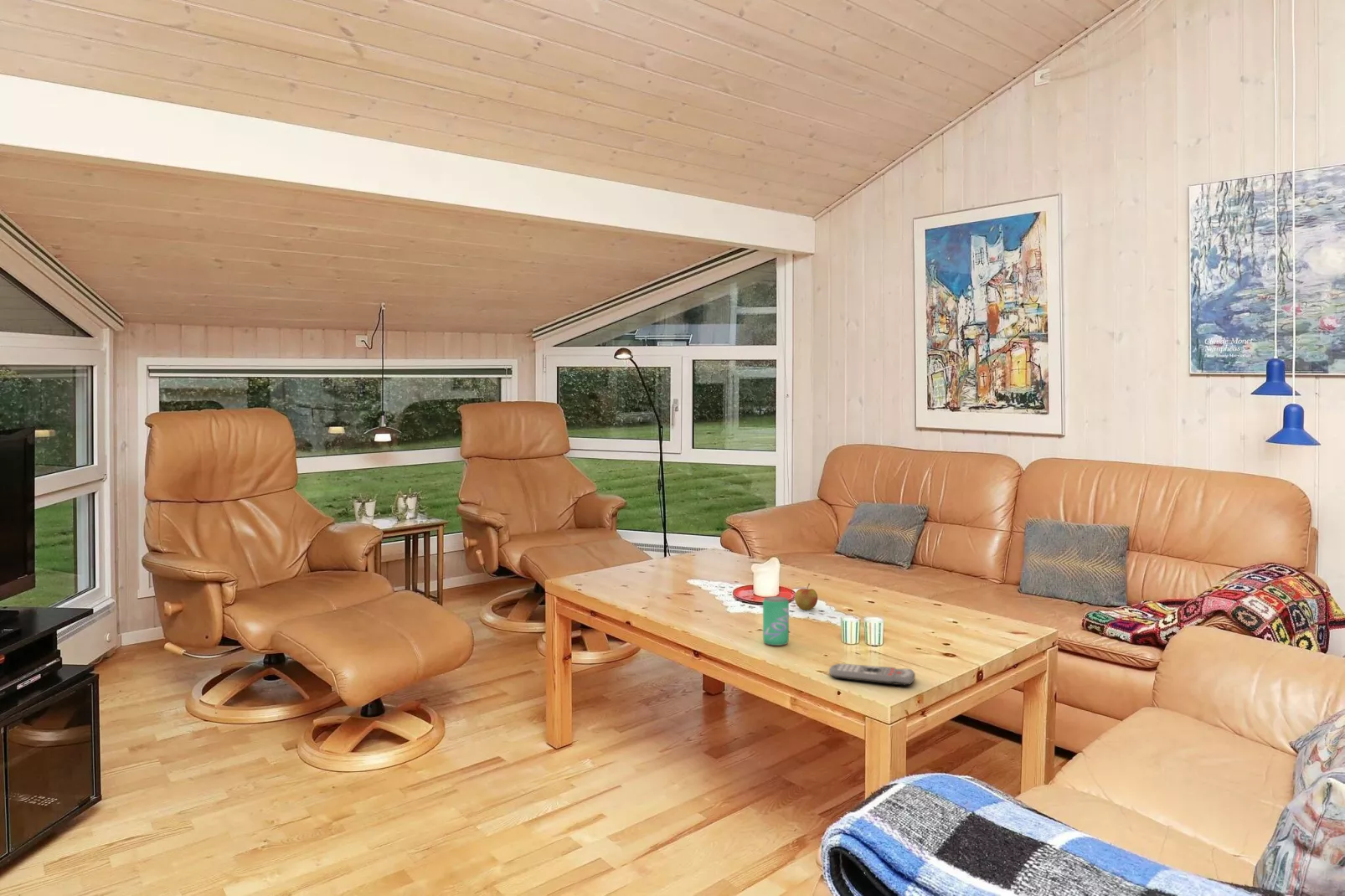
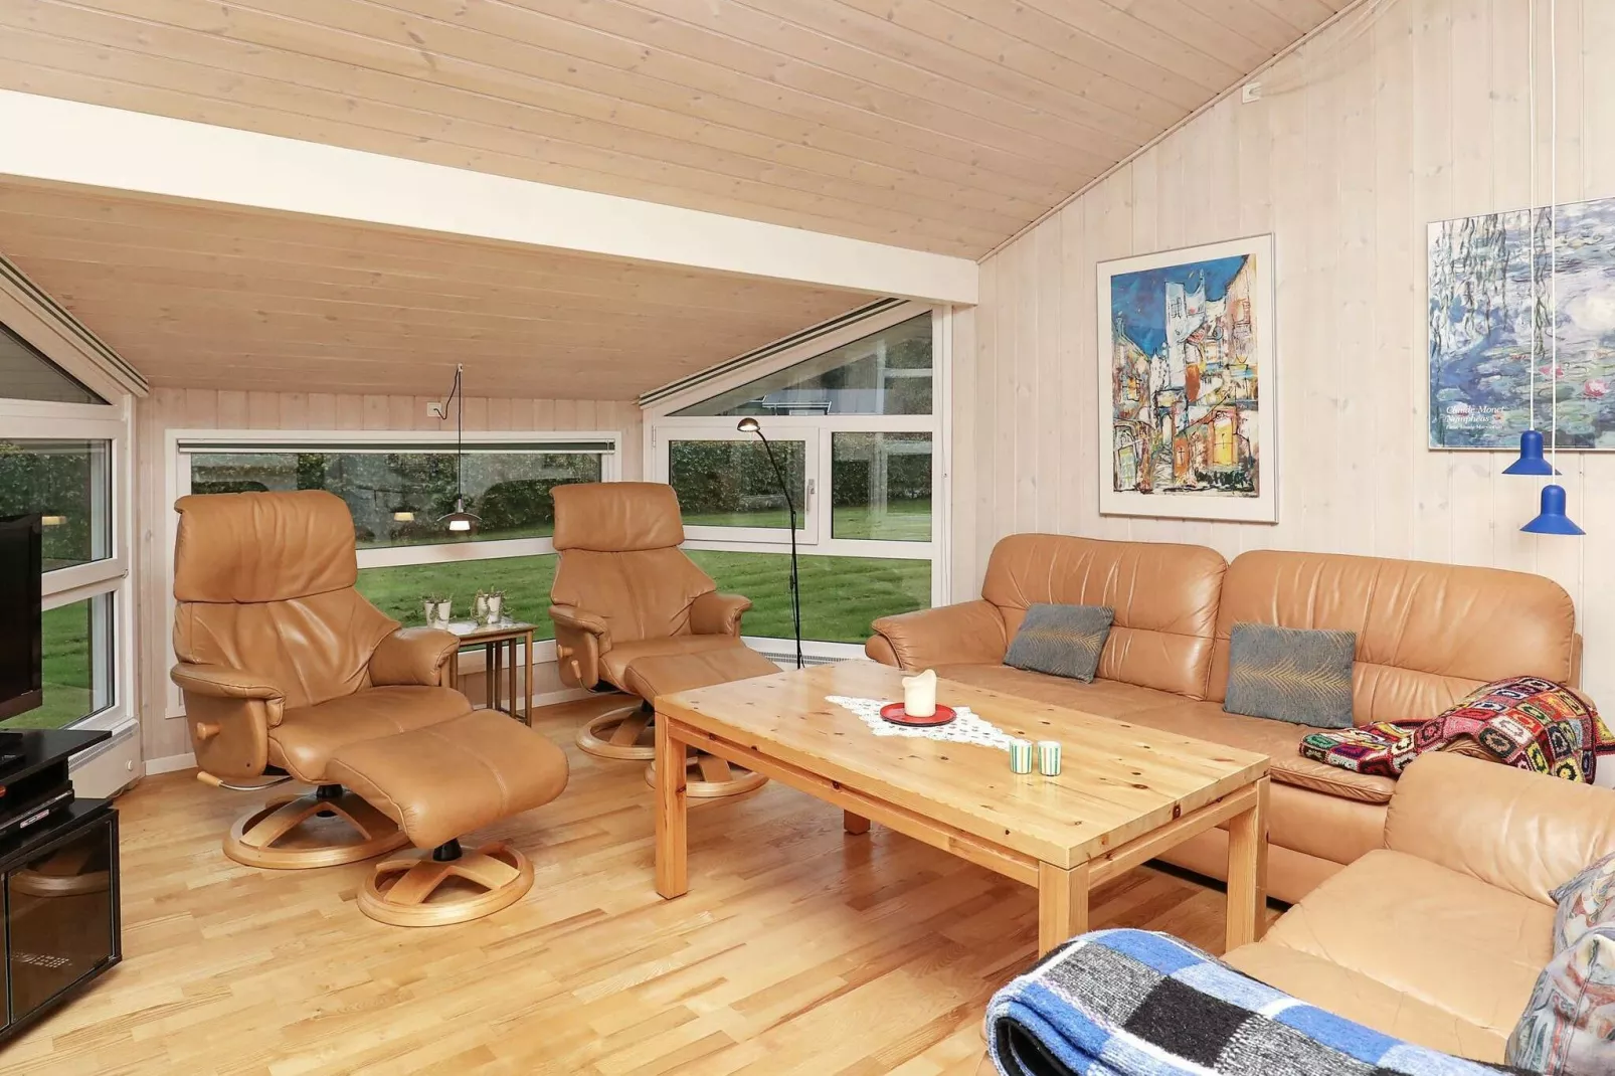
- beverage can [762,595,790,646]
- apple [794,583,818,610]
- remote control [828,663,915,686]
